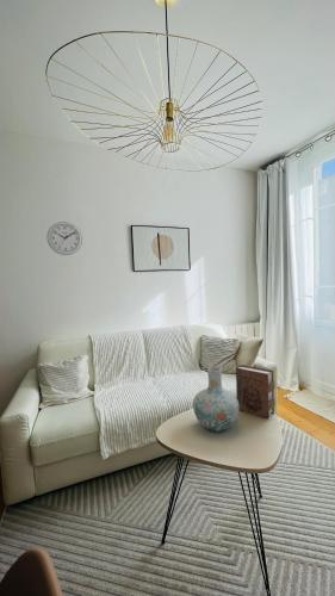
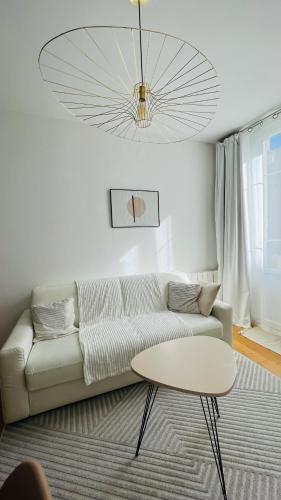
- wall clock [45,221,83,256]
- vase [192,366,241,433]
- book [235,364,277,421]
